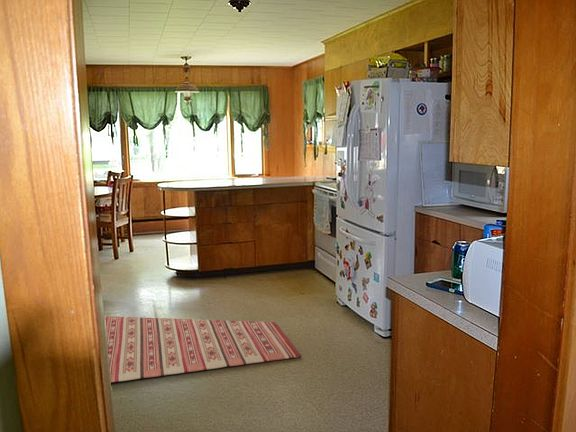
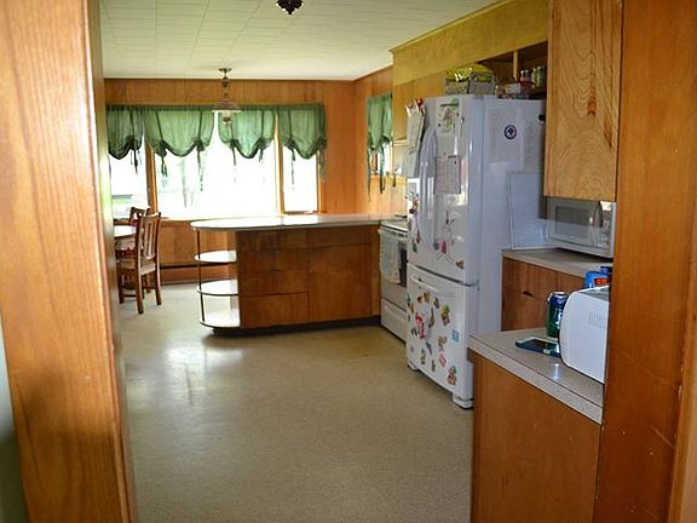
- rug [104,315,302,383]
